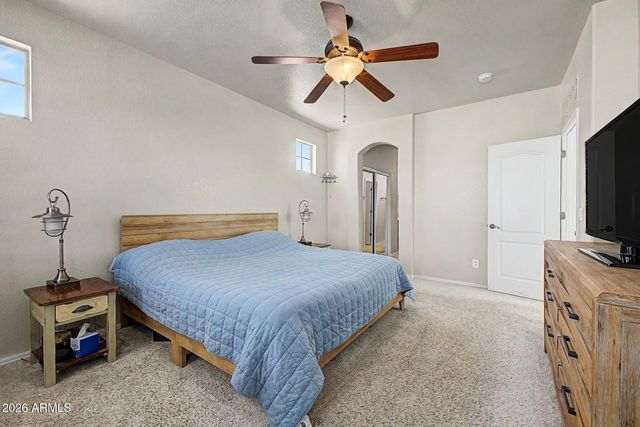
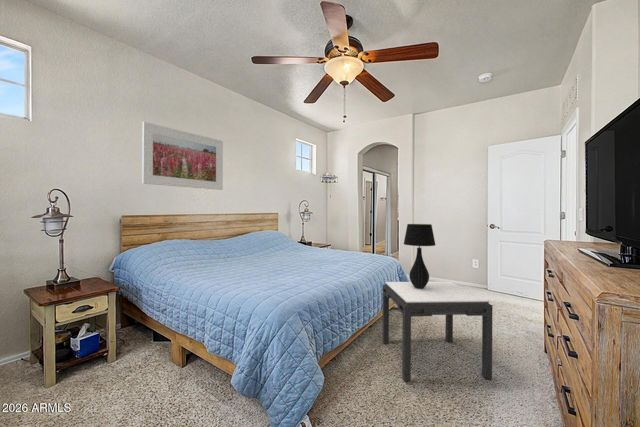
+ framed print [141,121,224,191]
+ side table [381,280,493,382]
+ table lamp [403,223,436,289]
